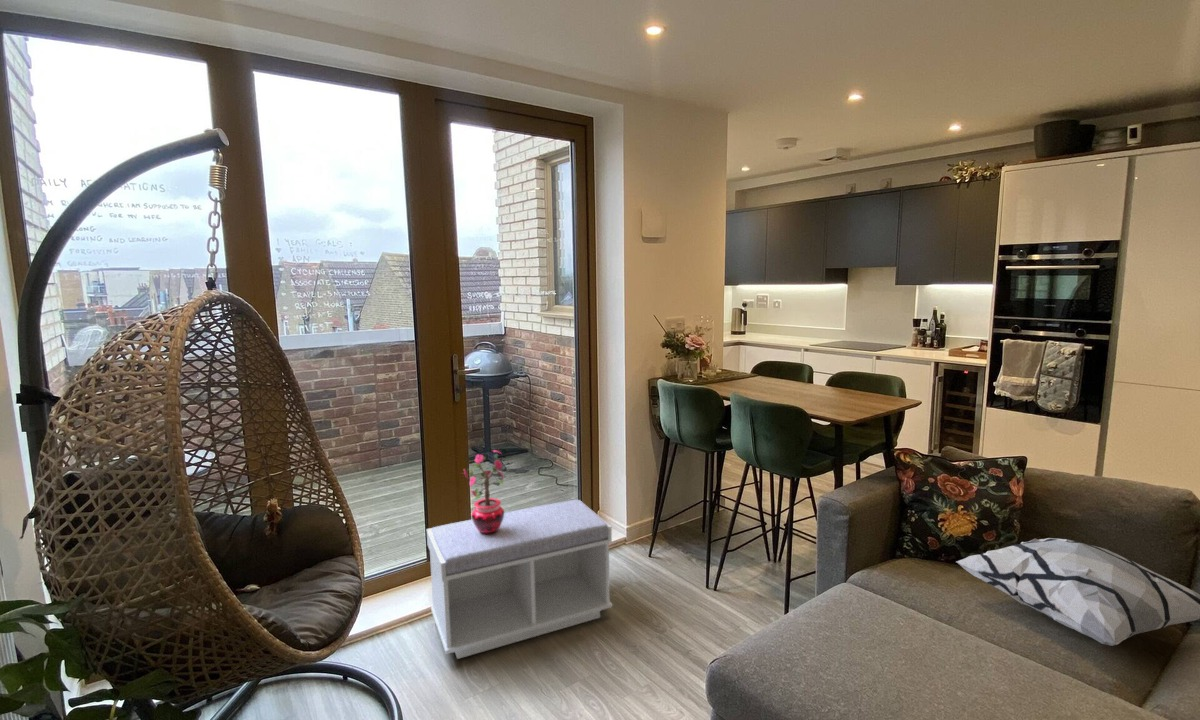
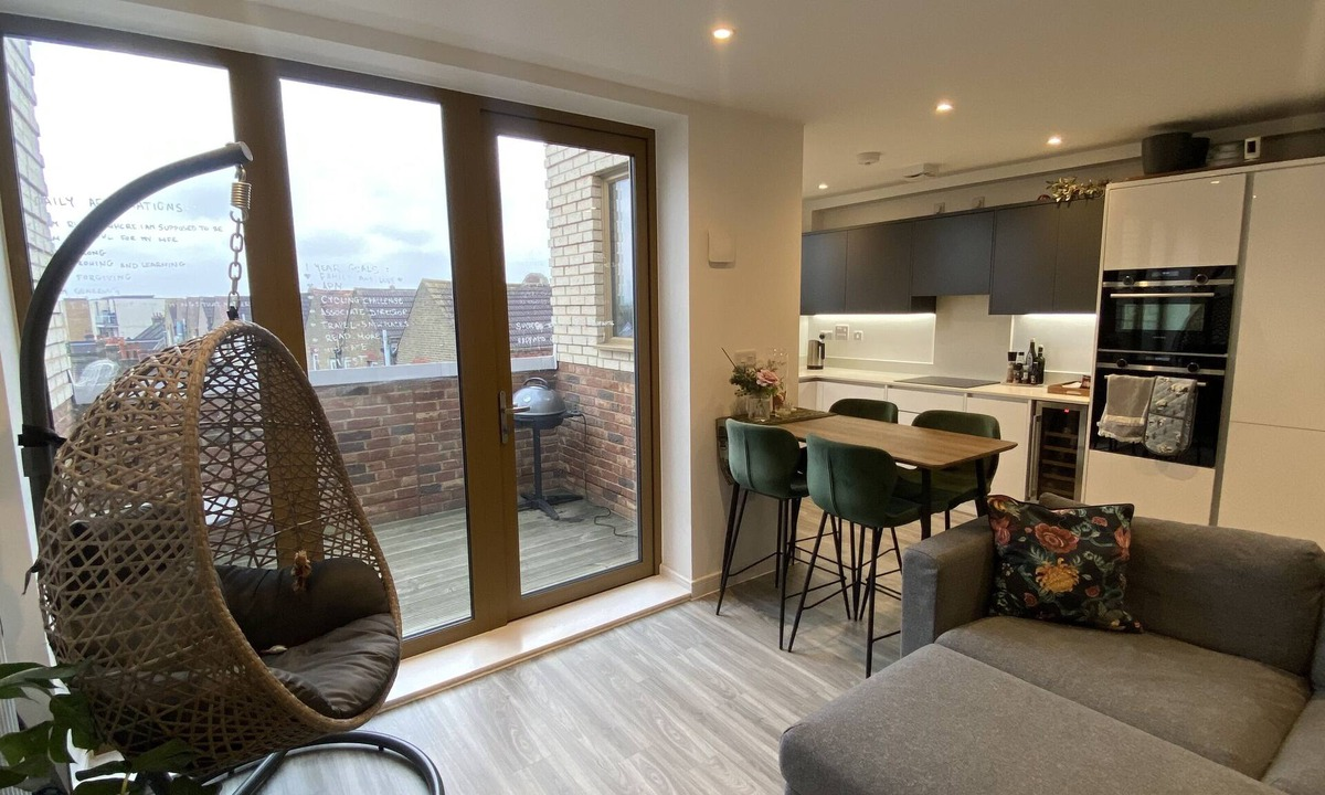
- bench [426,499,613,660]
- potted plant [461,448,505,535]
- decorative pillow [955,537,1200,647]
